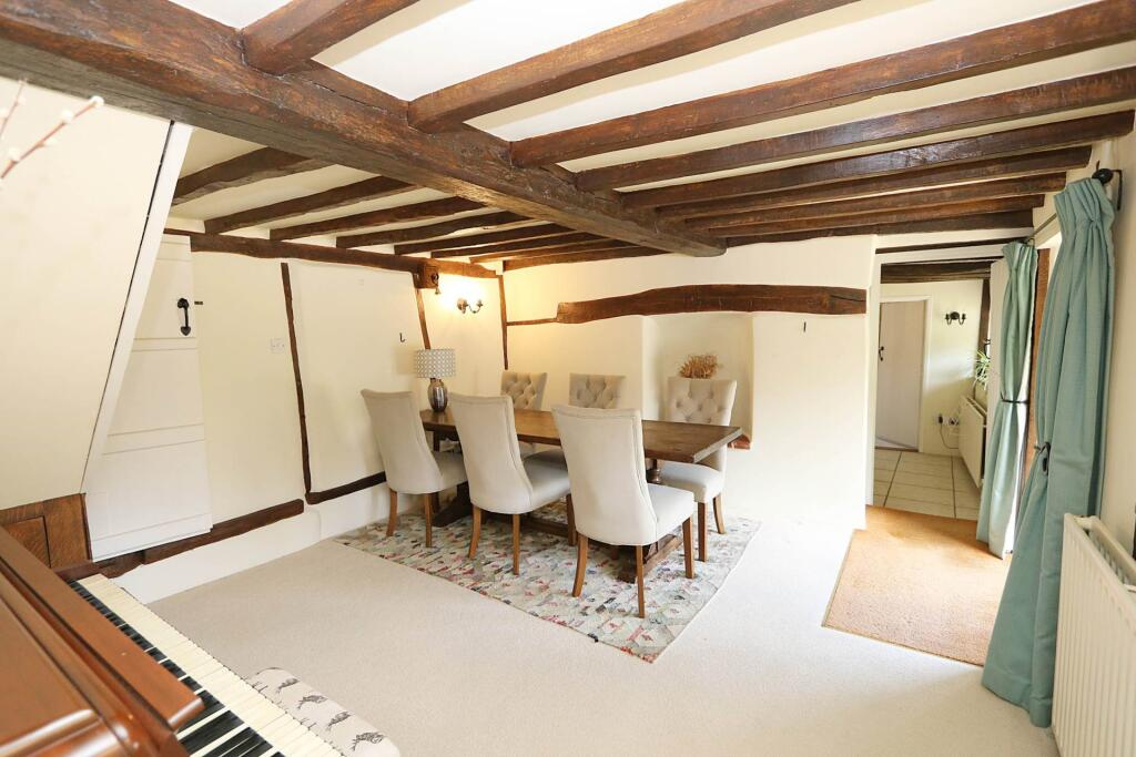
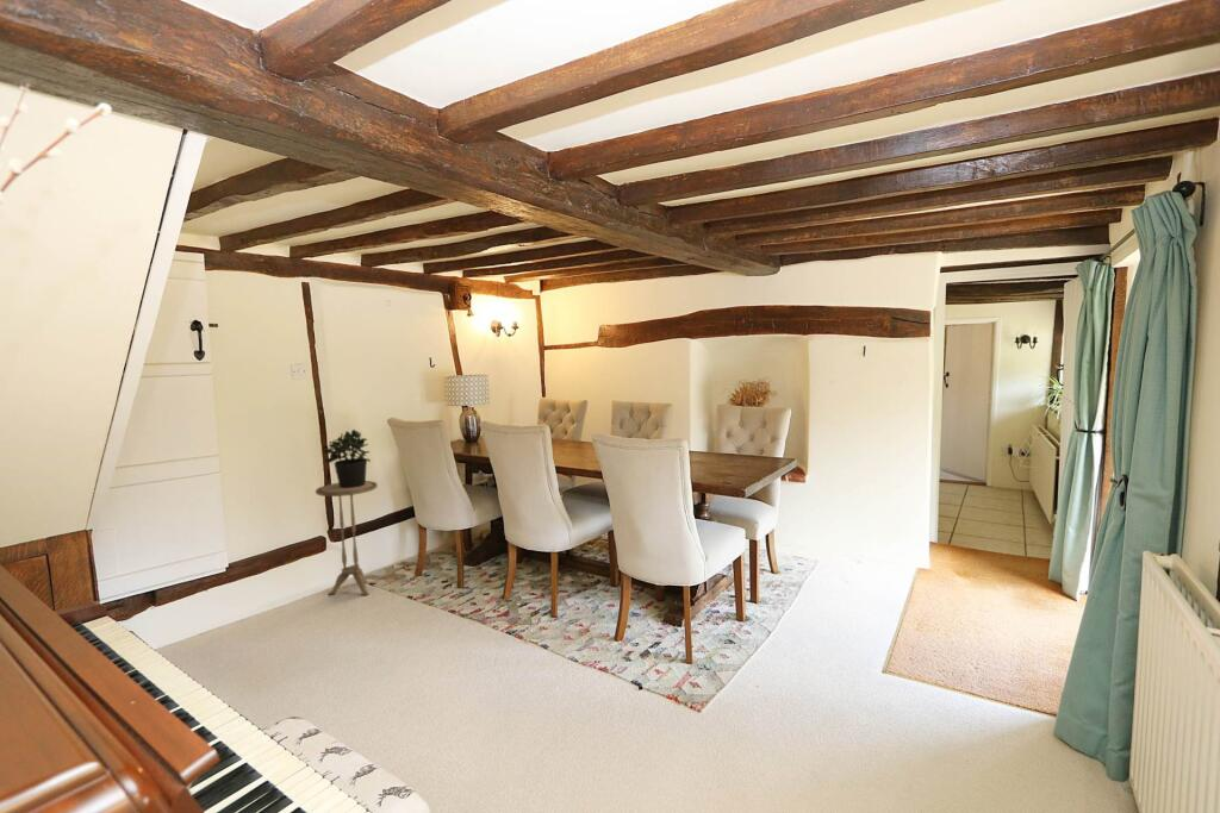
+ potted plant [320,429,372,488]
+ side table [315,480,379,596]
